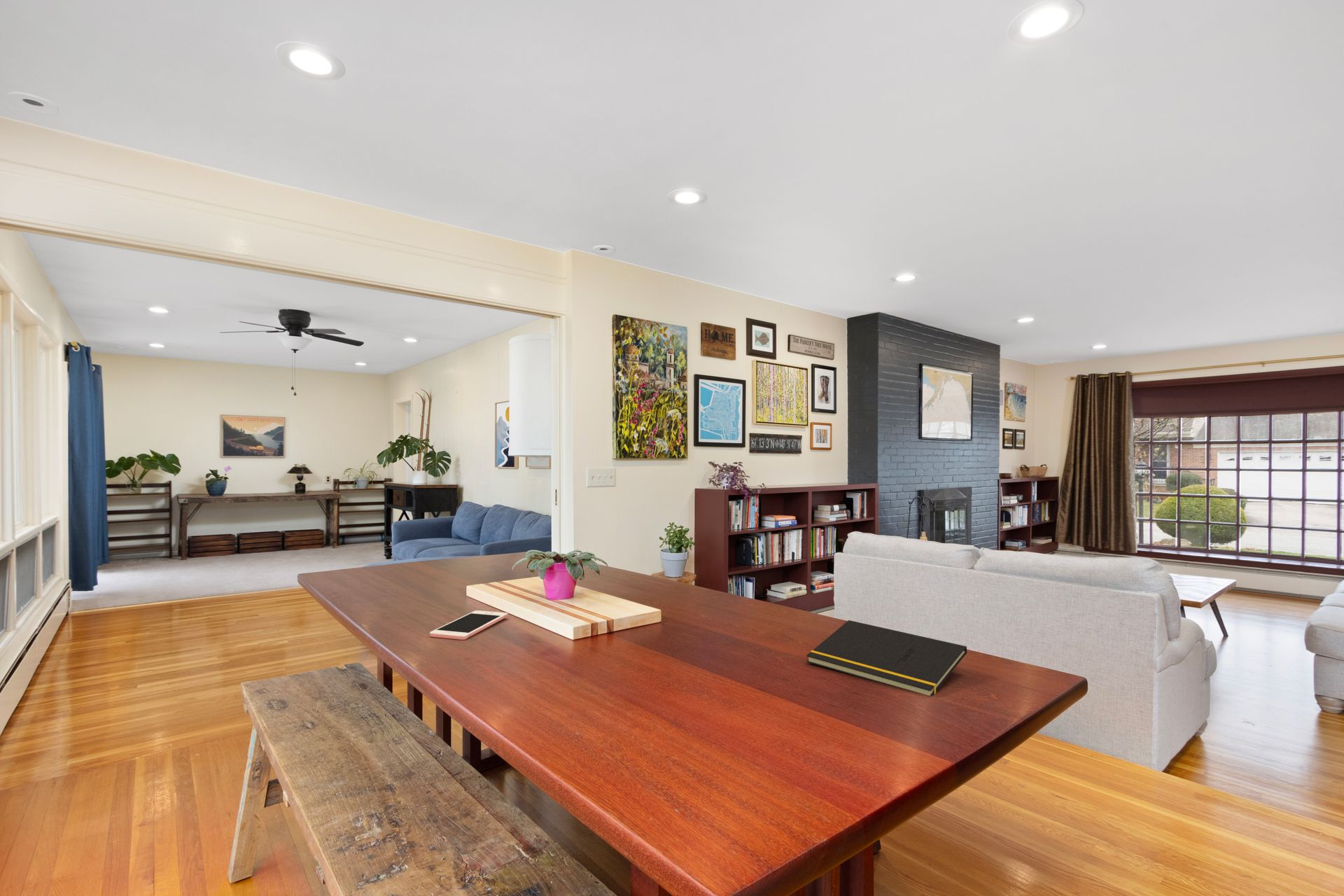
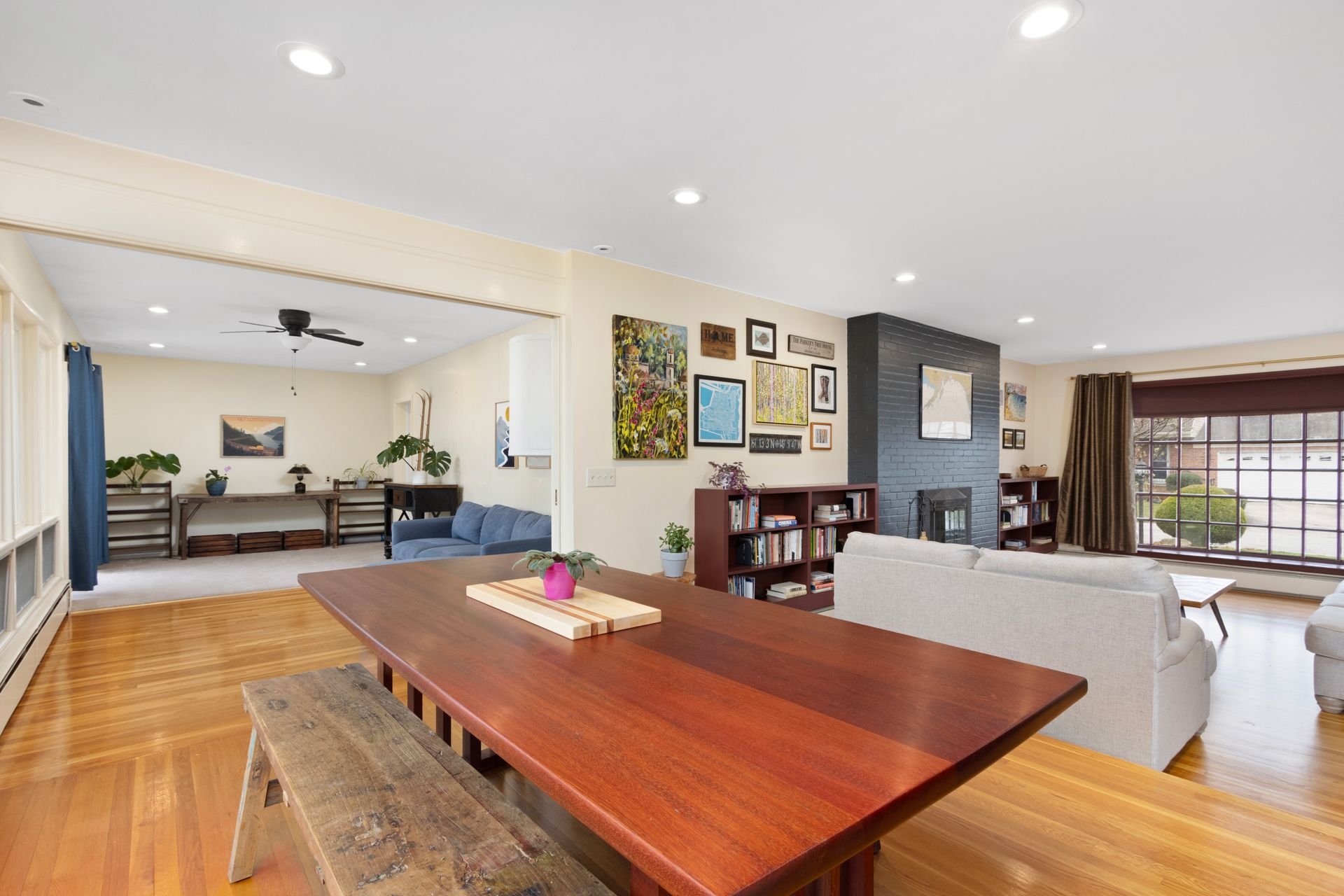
- cell phone [429,610,509,640]
- notepad [806,619,967,696]
